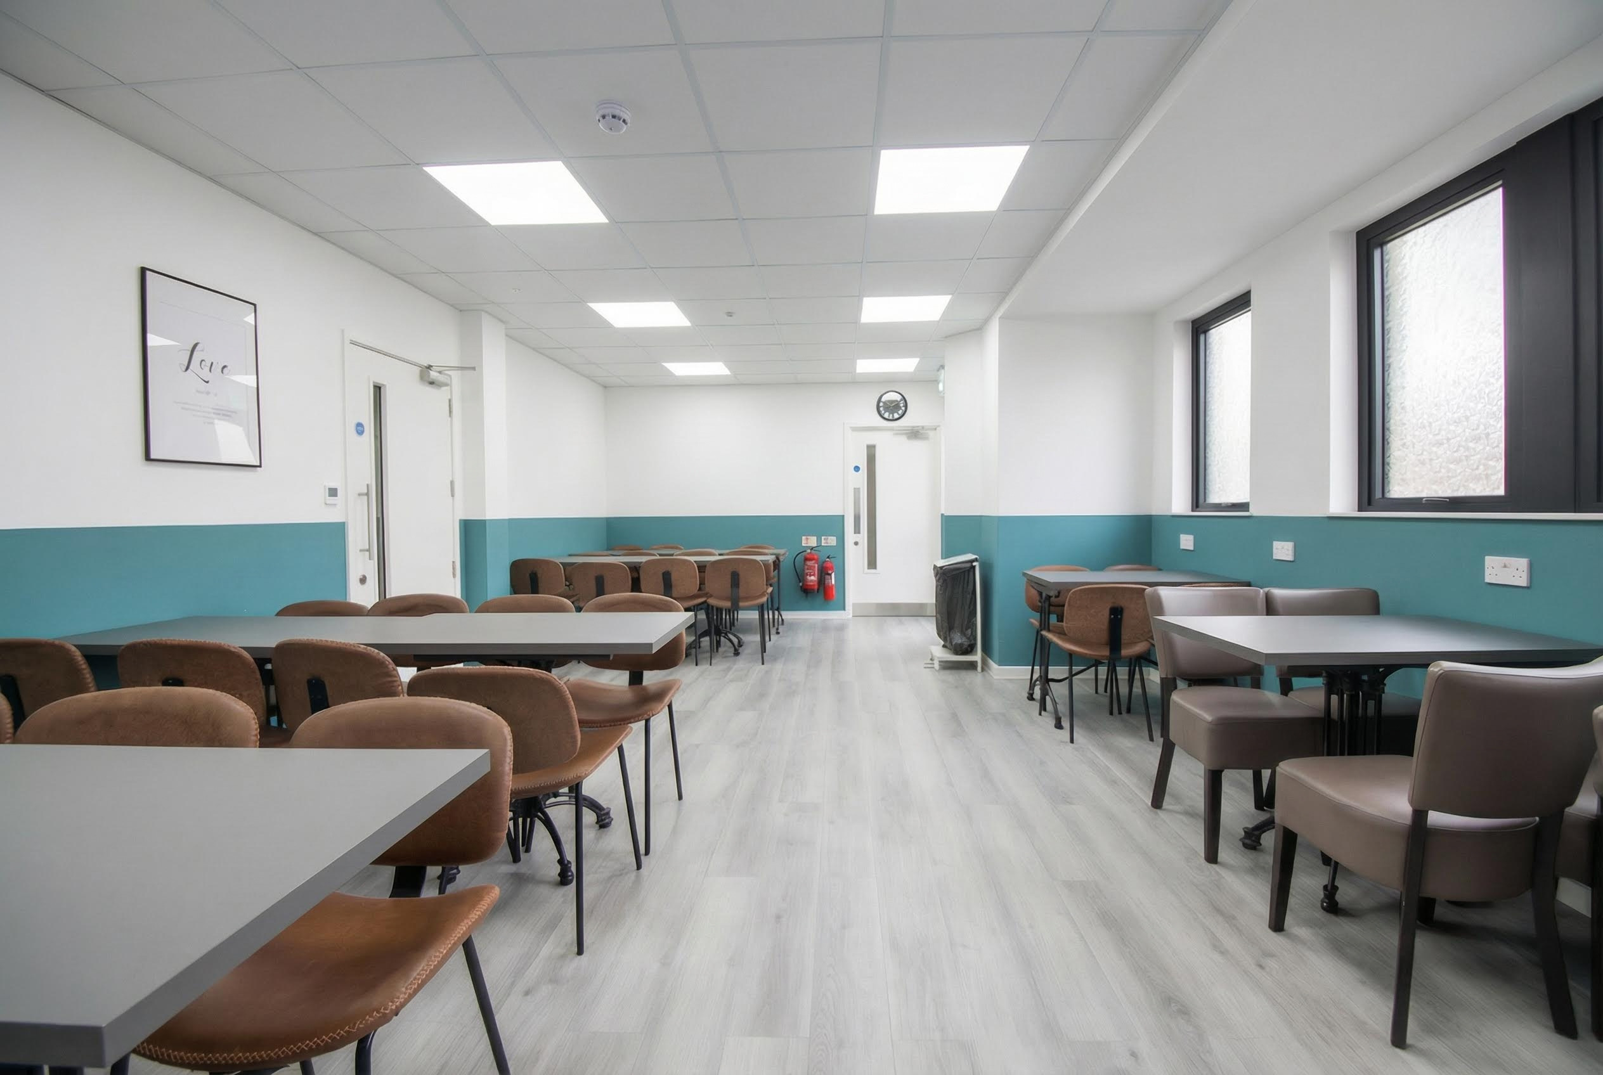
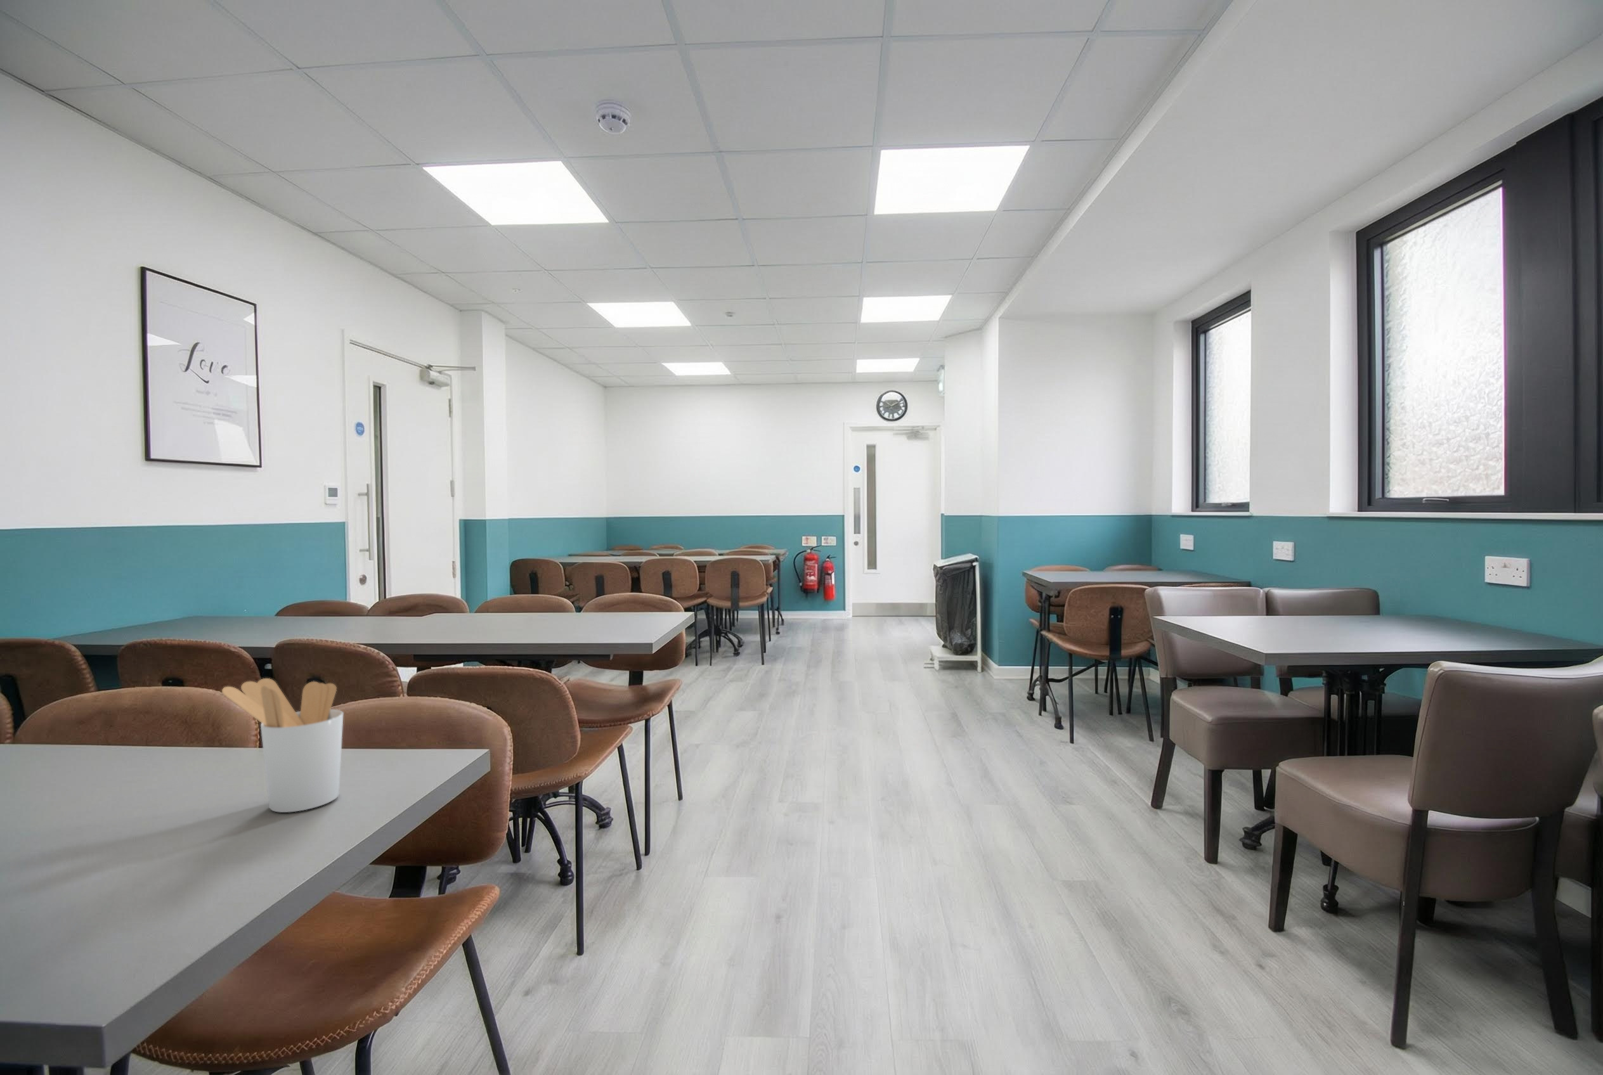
+ utensil holder [221,678,343,813]
